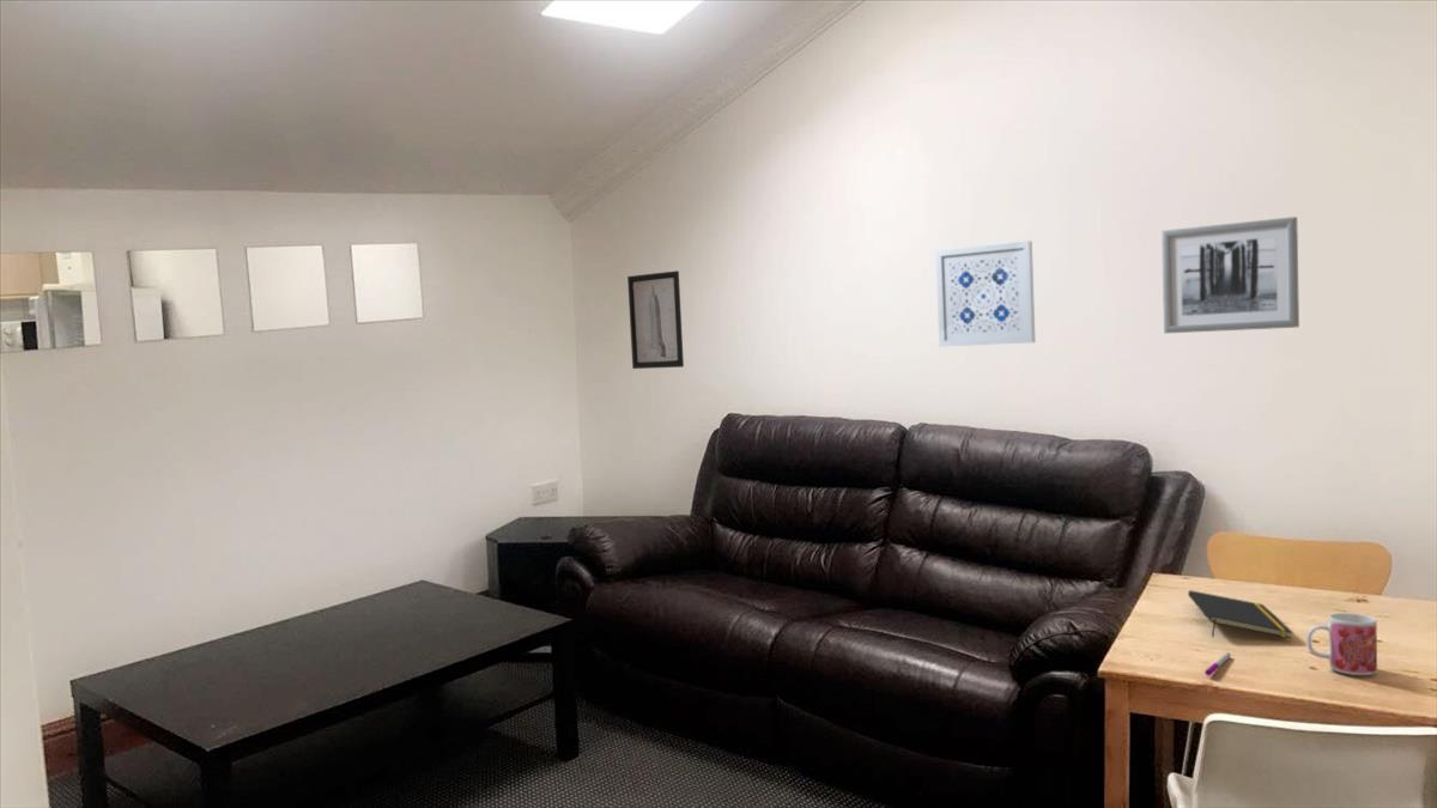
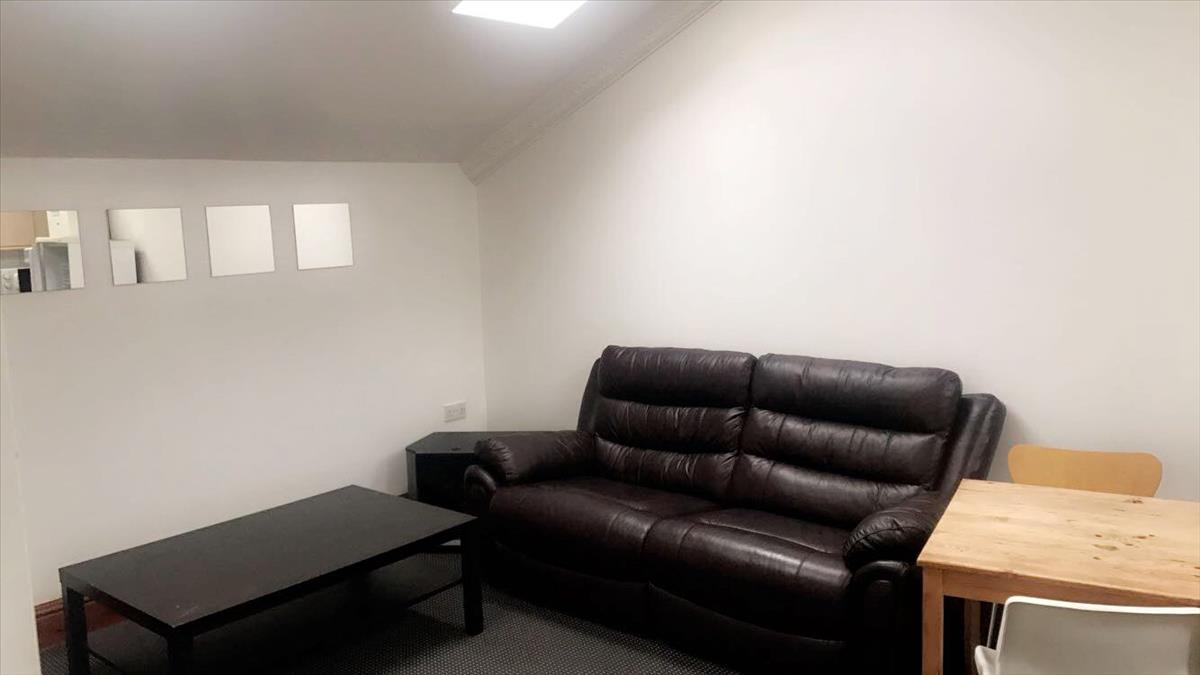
- mug [1305,612,1378,676]
- notepad [1187,589,1293,639]
- wall art [626,269,685,370]
- wall art [934,239,1036,348]
- wall art [1160,215,1300,334]
- pen [1203,651,1232,678]
